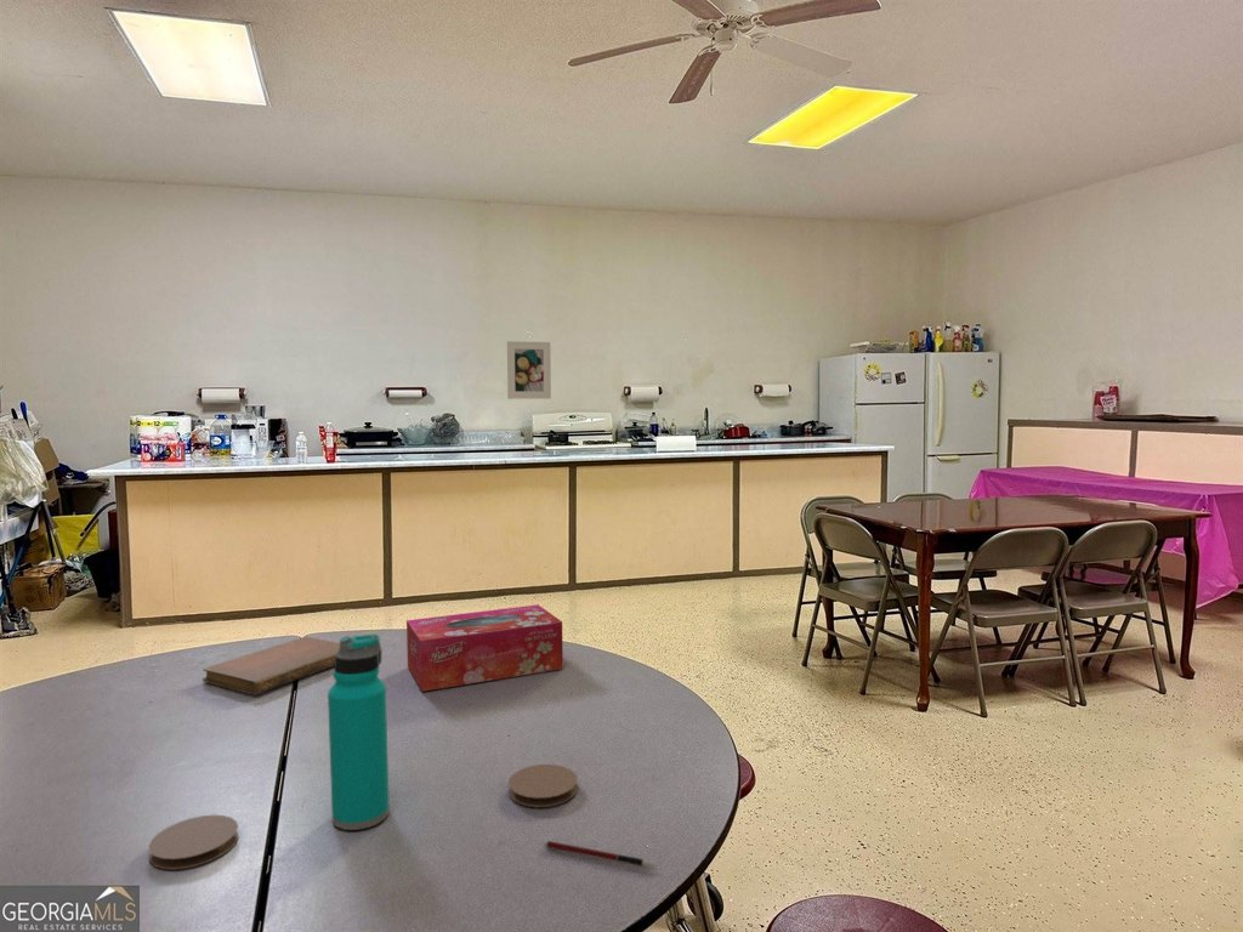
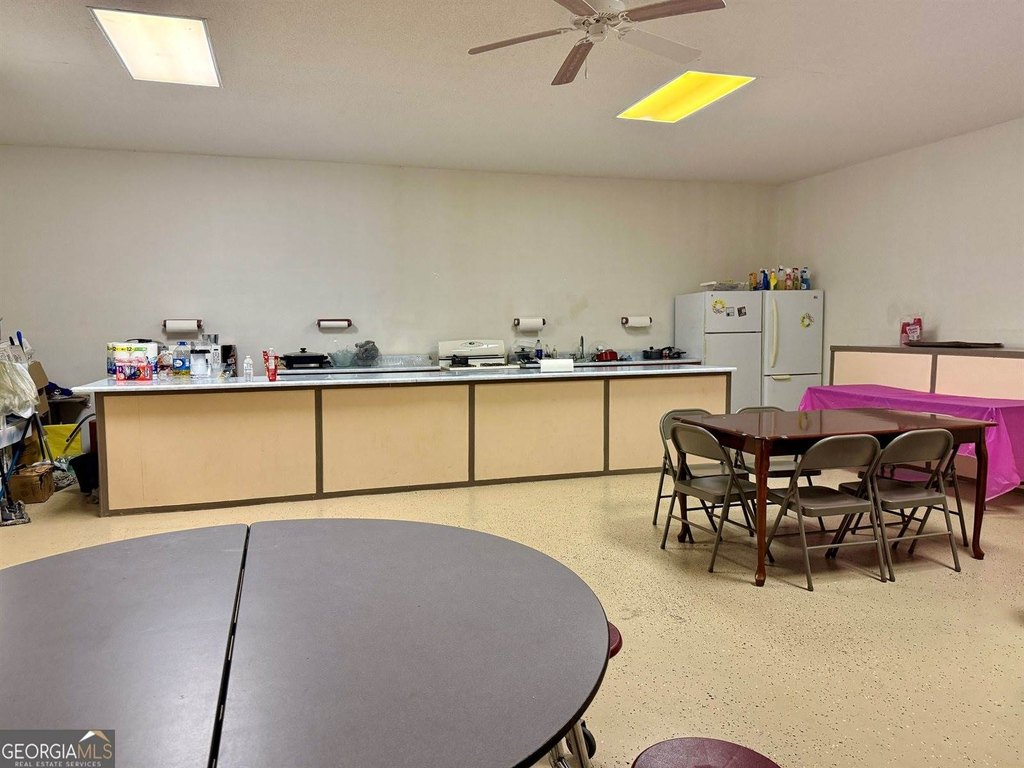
- coaster [147,814,239,871]
- tissue box [405,603,564,693]
- notebook [202,636,340,695]
- water bottle [327,633,391,831]
- pen [543,840,658,868]
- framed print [506,340,552,400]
- coaster [507,763,579,808]
